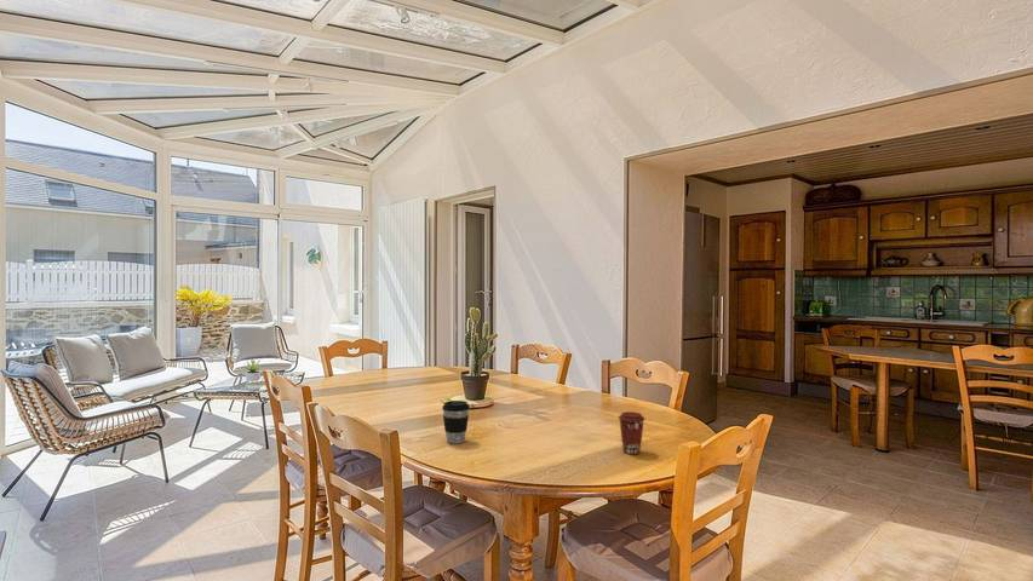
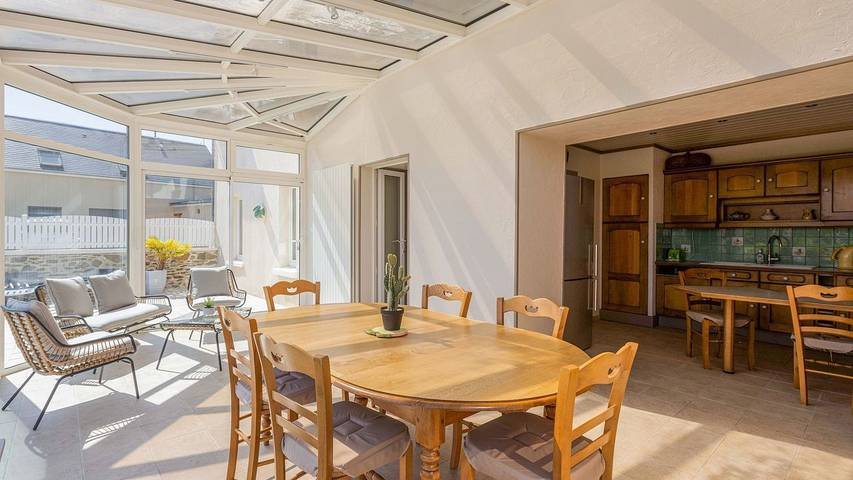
- coffee cup [441,399,471,444]
- coffee cup [618,410,647,455]
